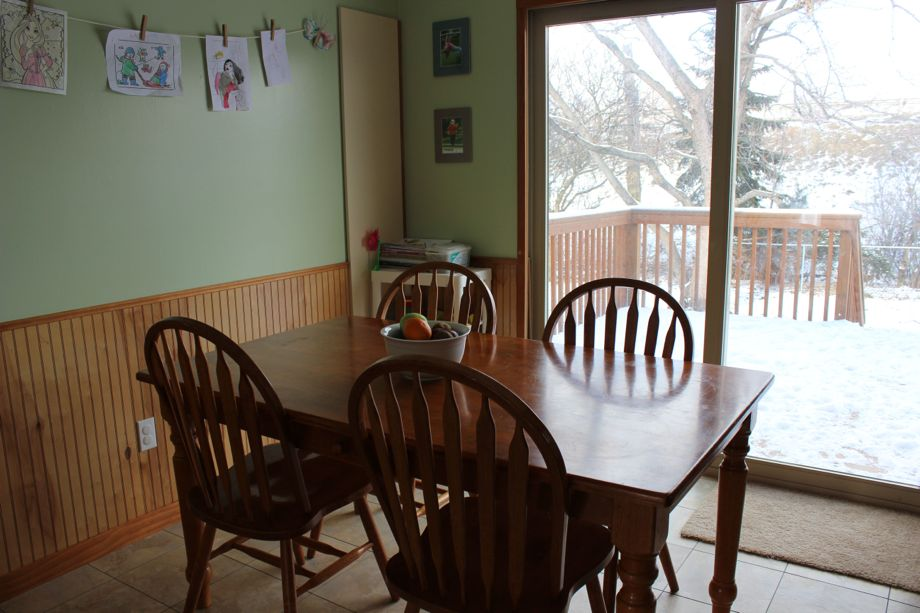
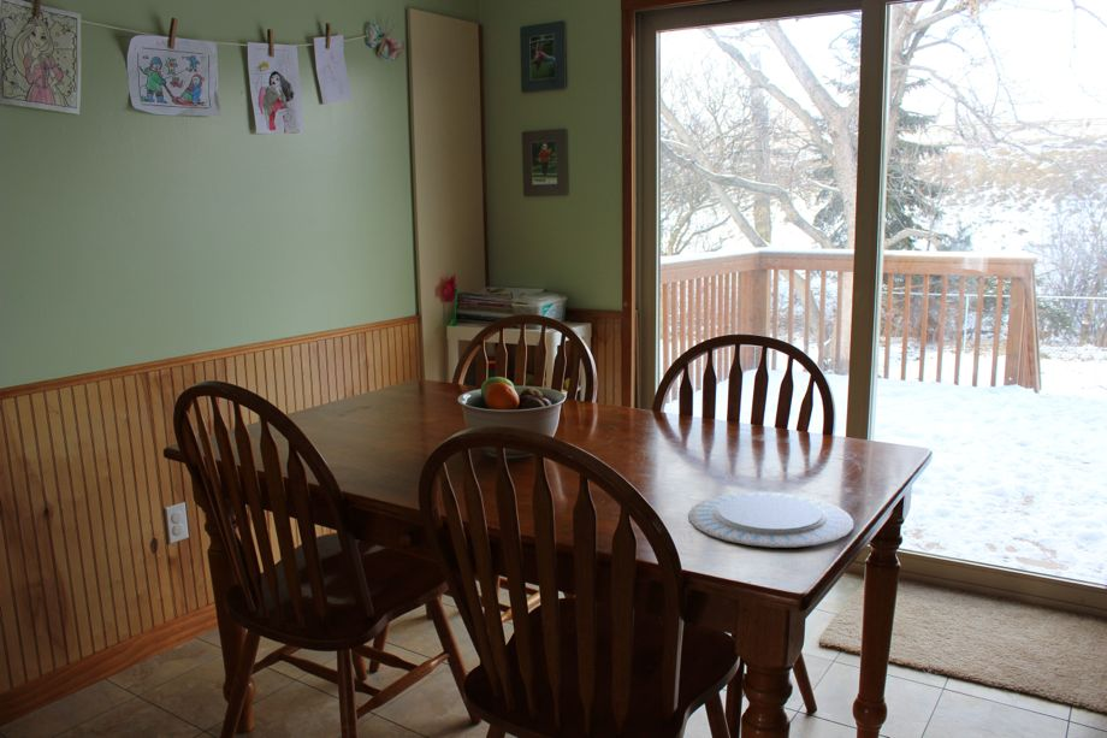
+ chinaware [687,491,854,549]
